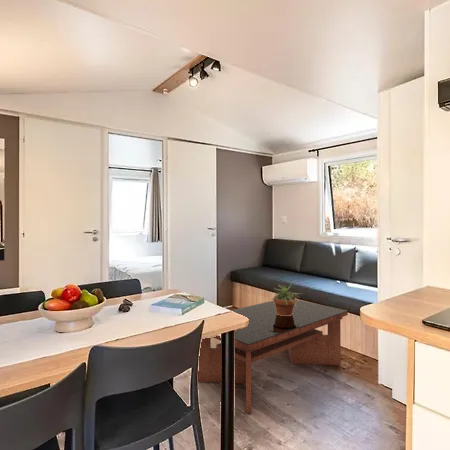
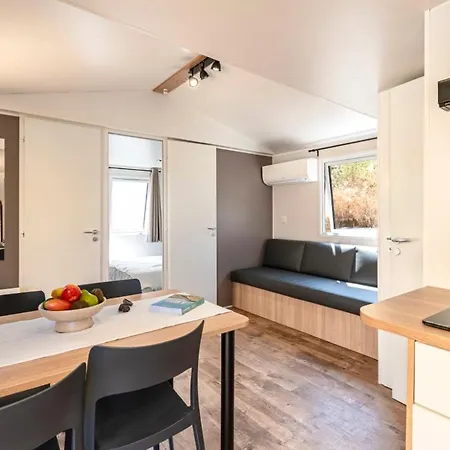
- coffee table [197,299,349,414]
- potted plant [267,283,304,316]
